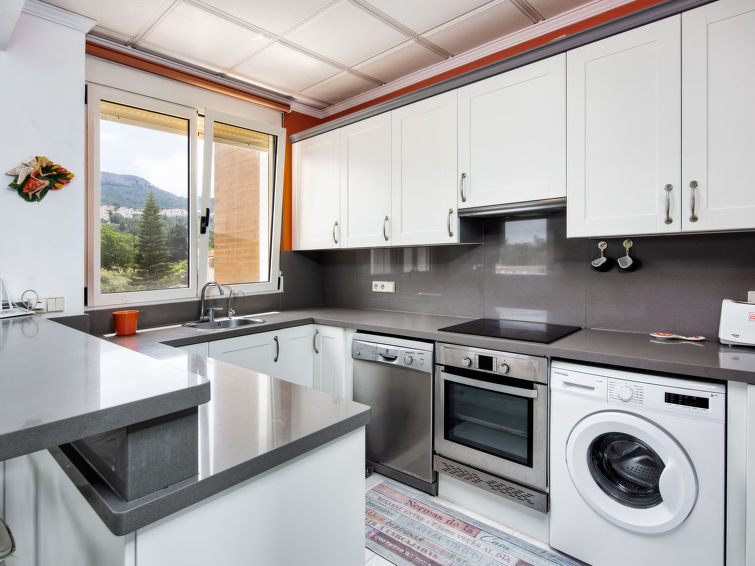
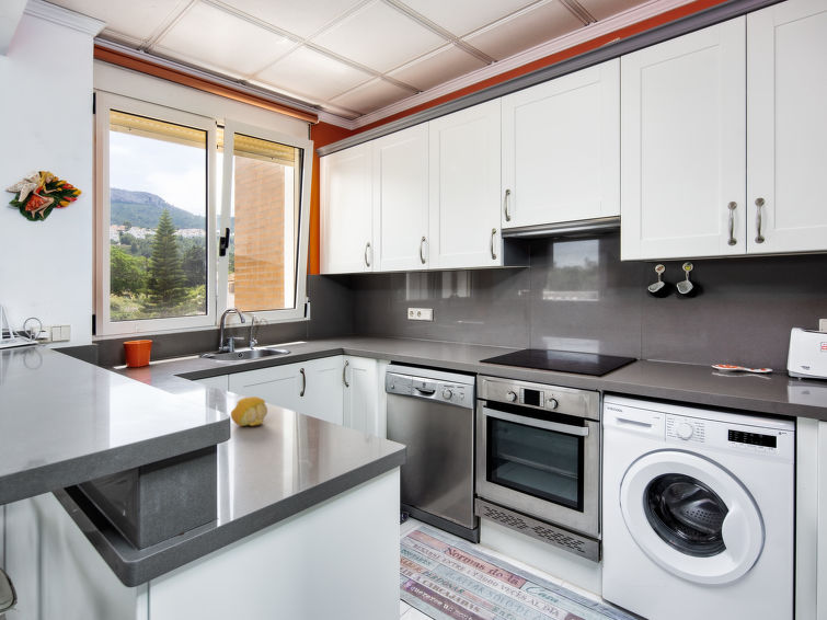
+ fruit [230,395,268,427]
